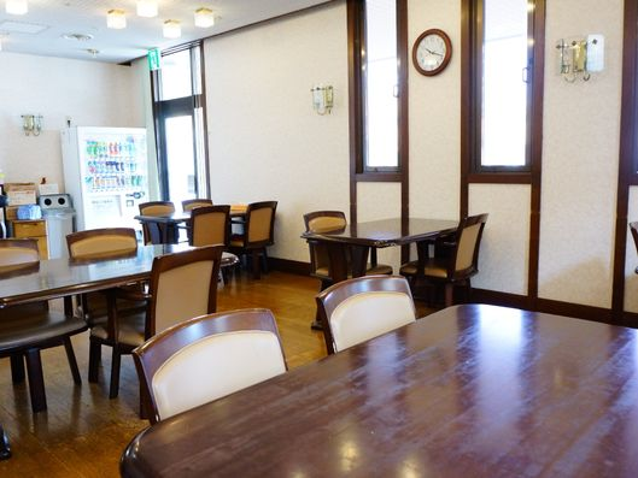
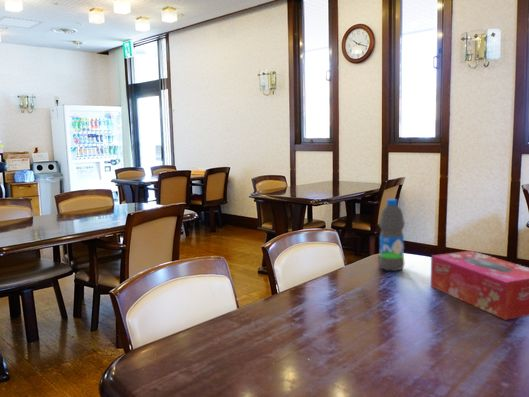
+ tissue box [430,250,529,321]
+ water bottle [378,198,406,272]
